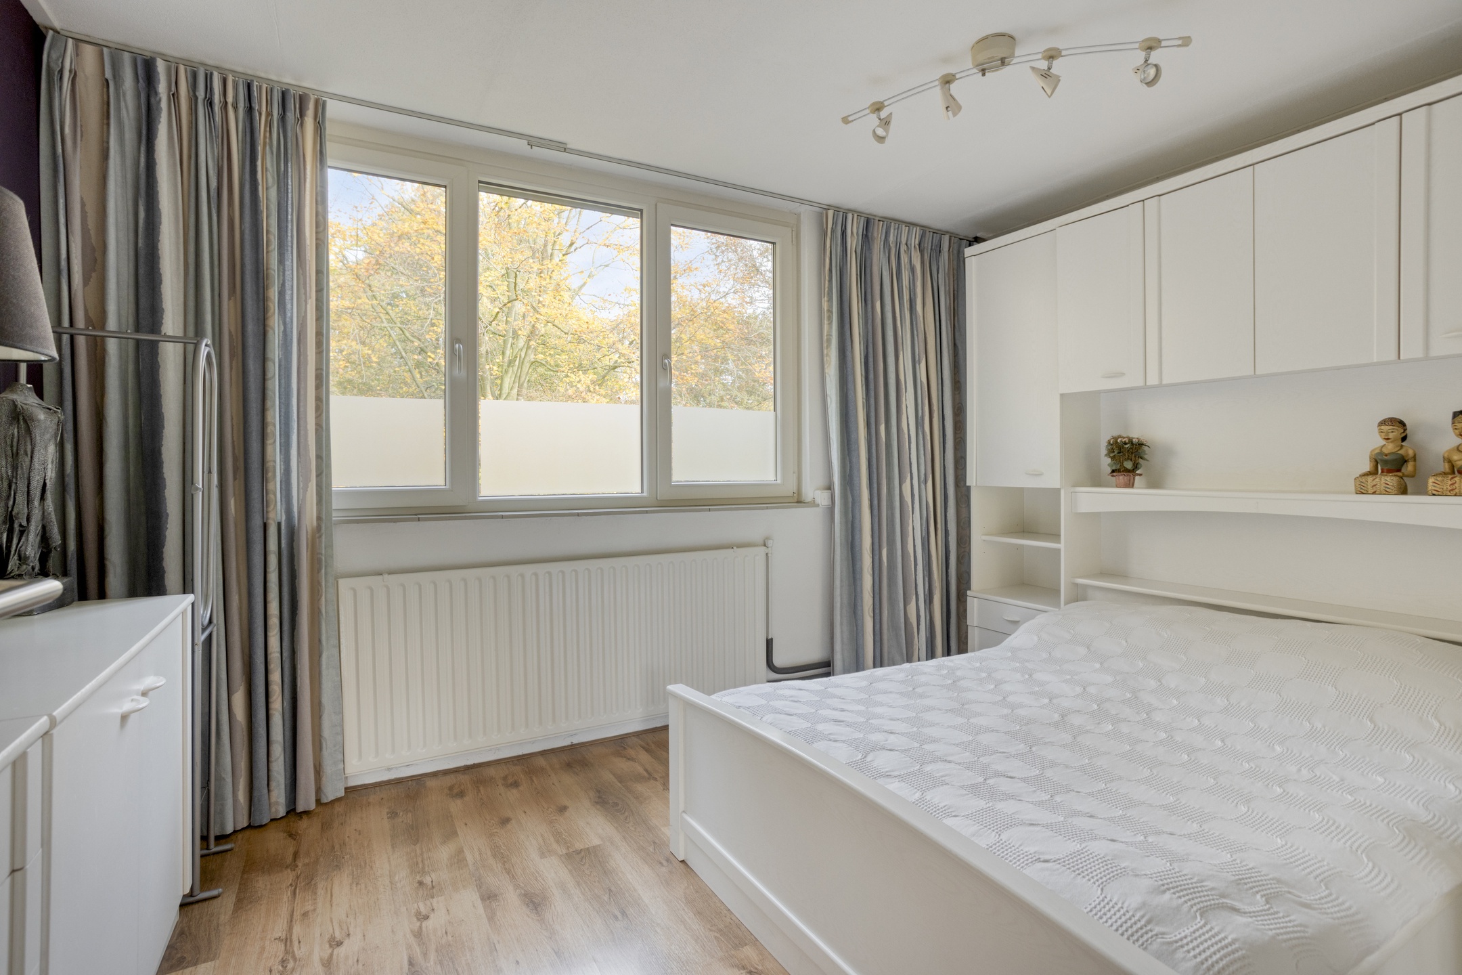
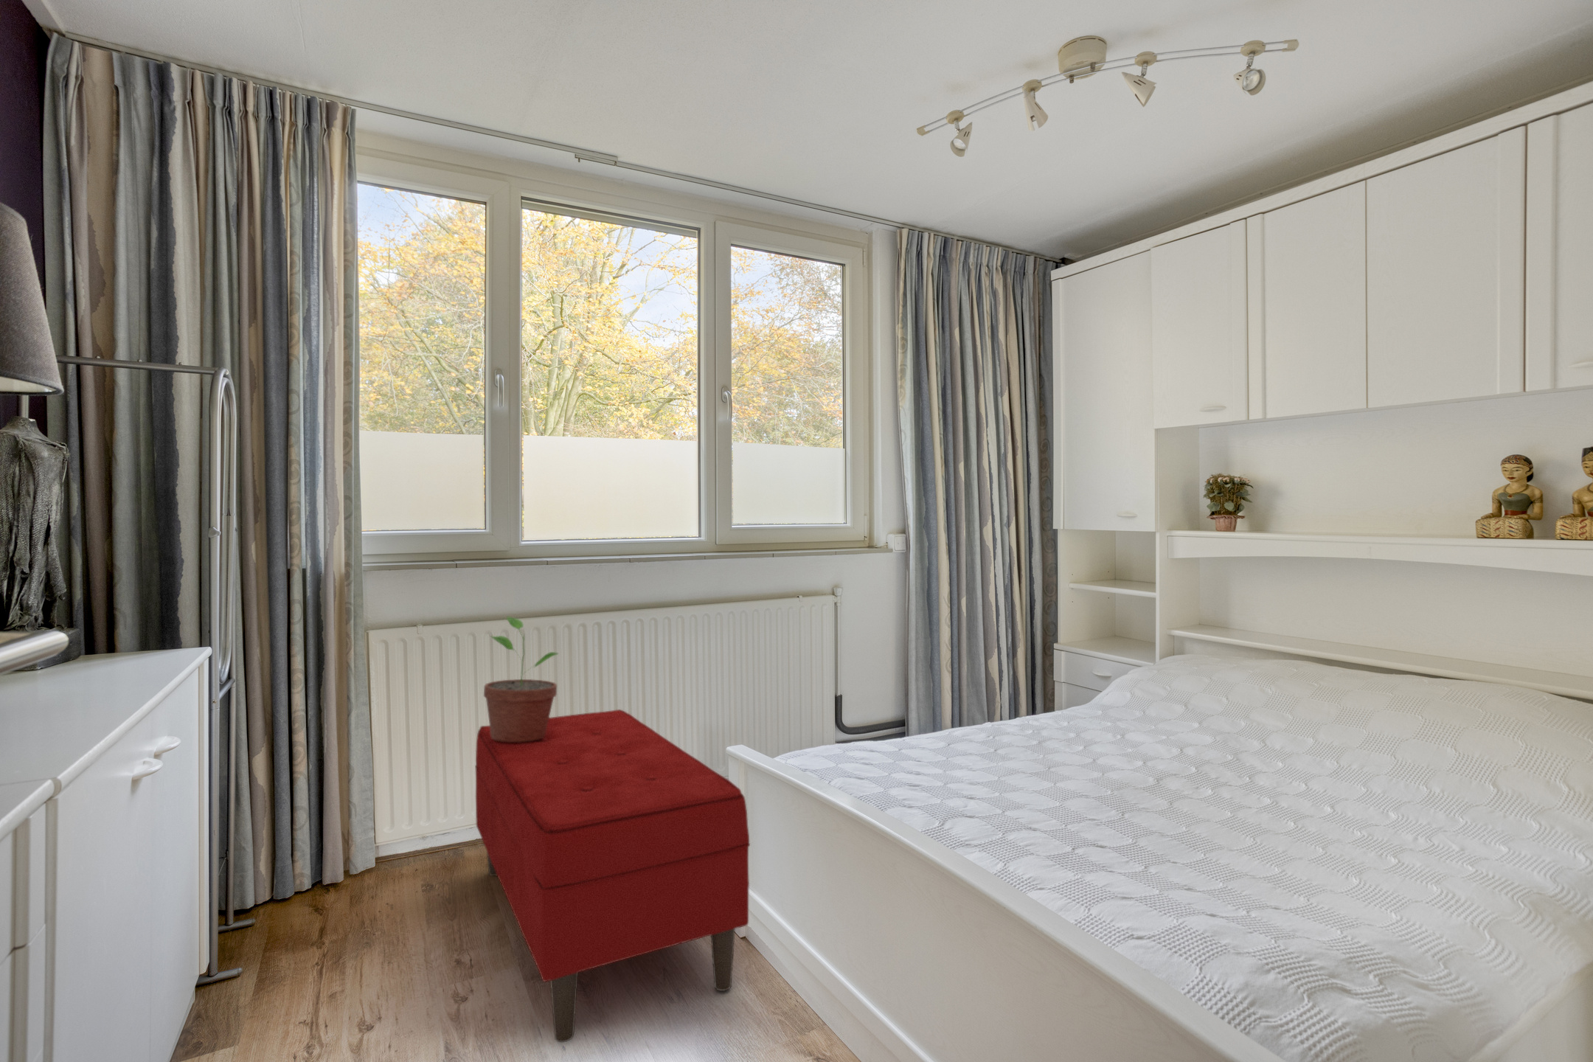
+ bench [474,709,750,1043]
+ potted plant [484,616,559,742]
